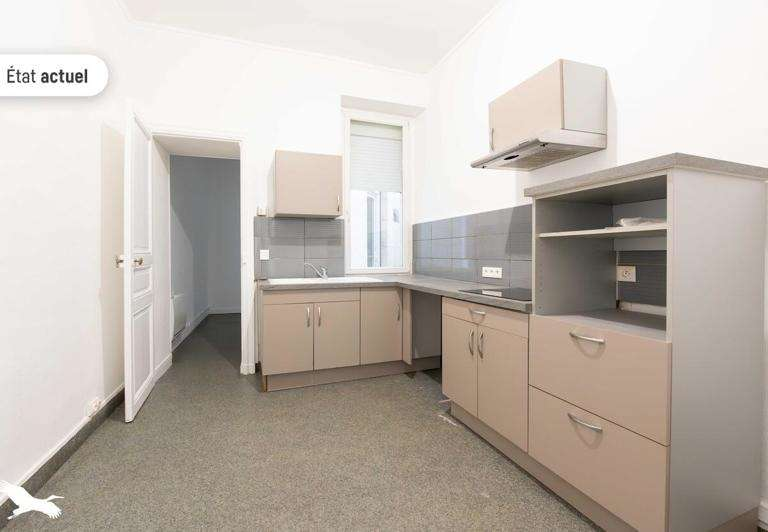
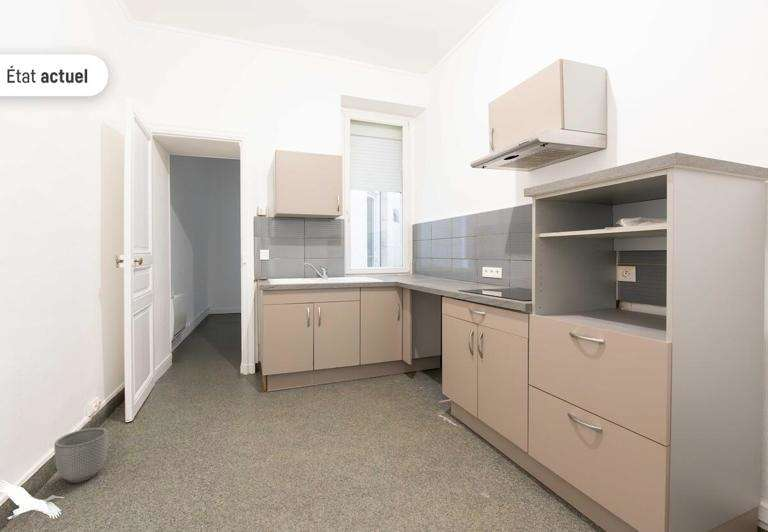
+ planter [53,427,109,484]
